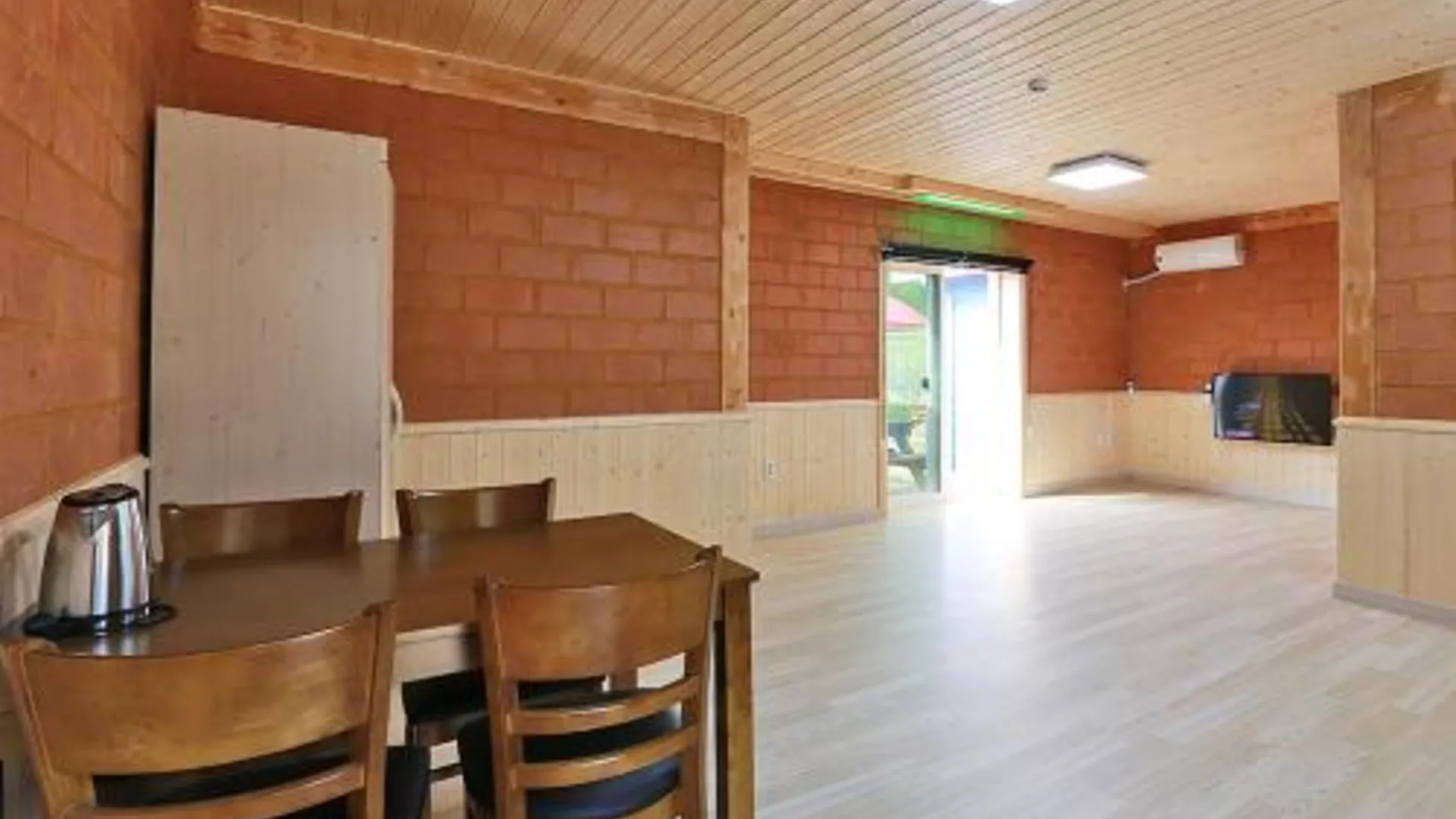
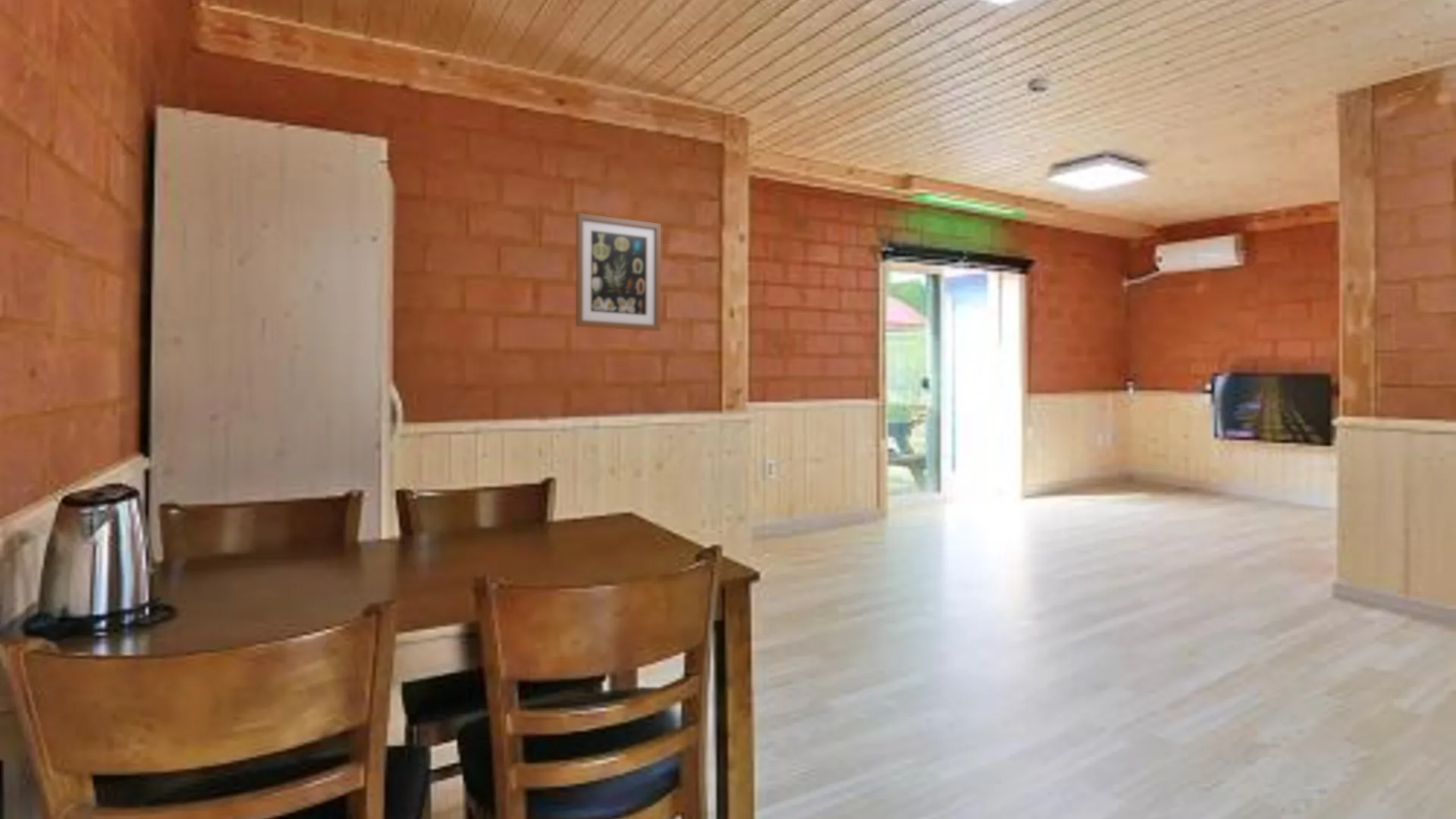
+ wall art [575,212,662,332]
